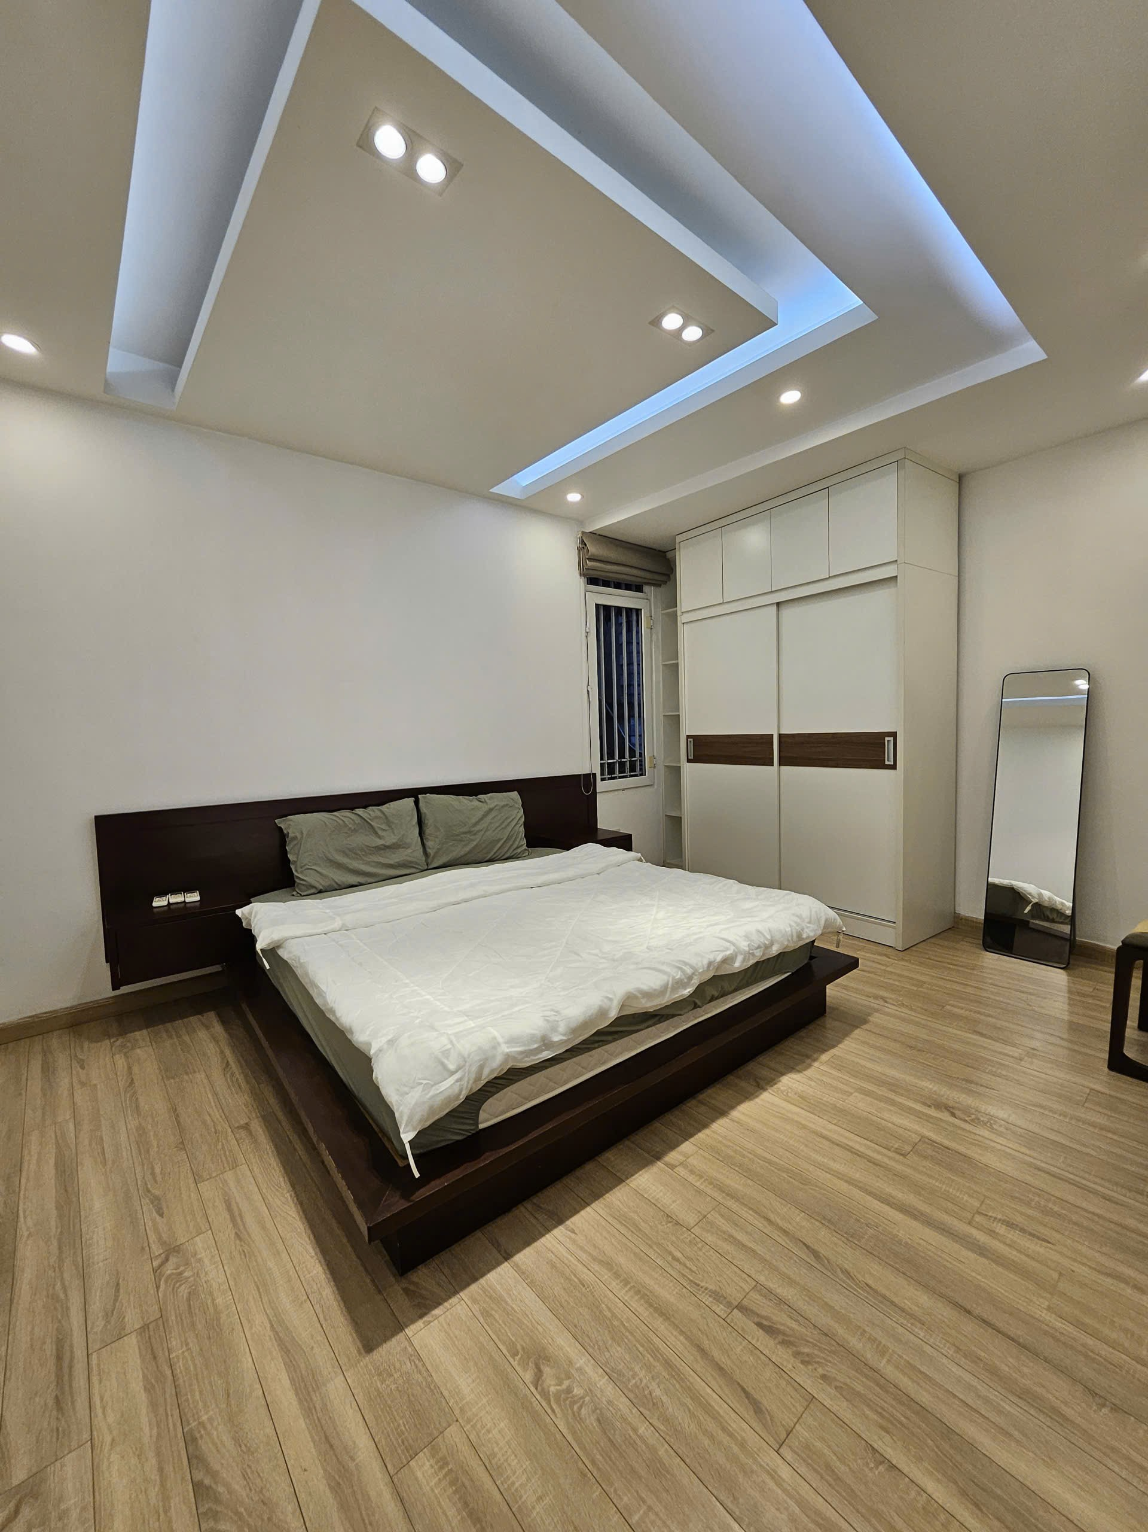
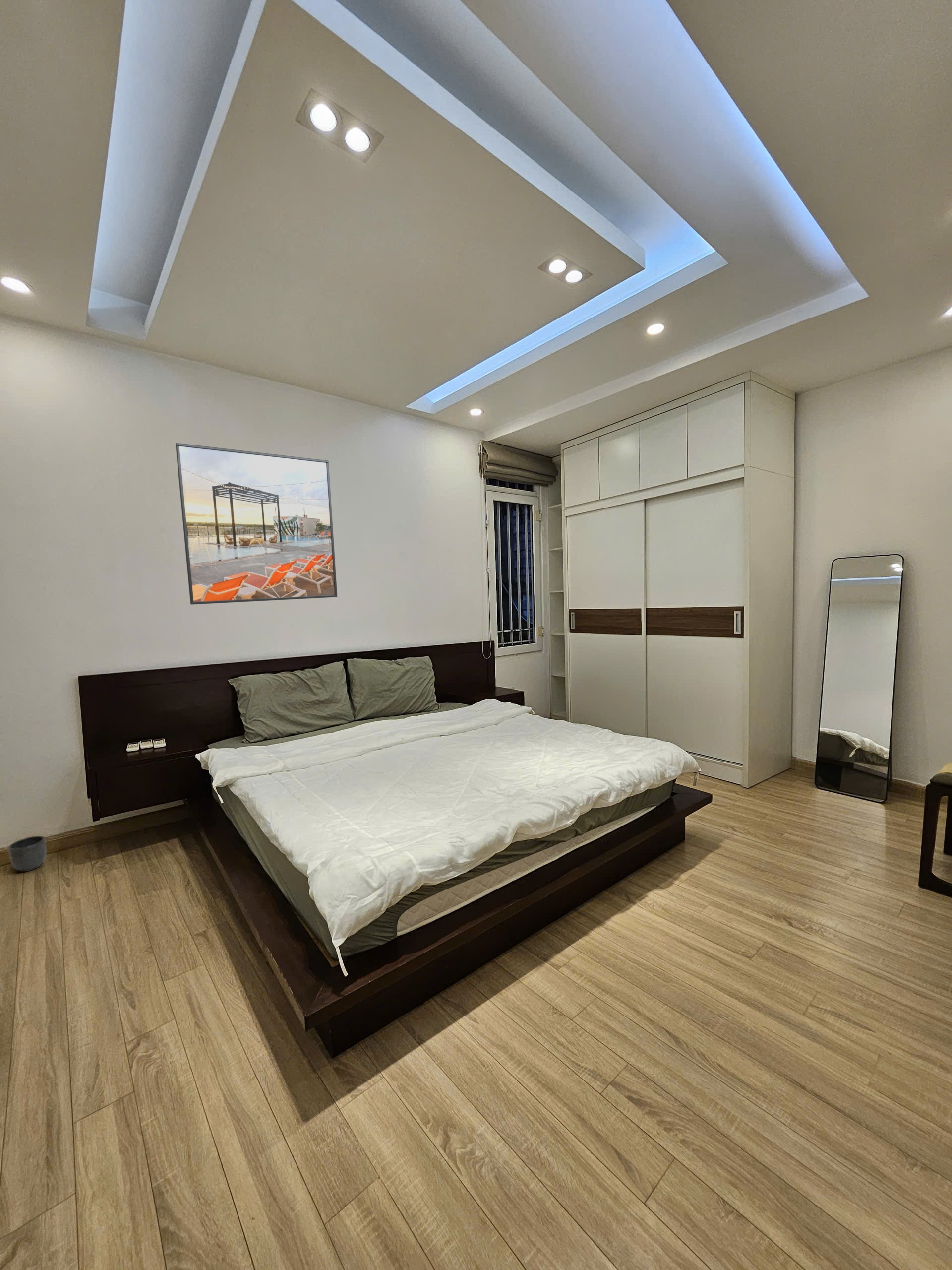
+ planter [7,835,47,872]
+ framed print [175,443,338,605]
